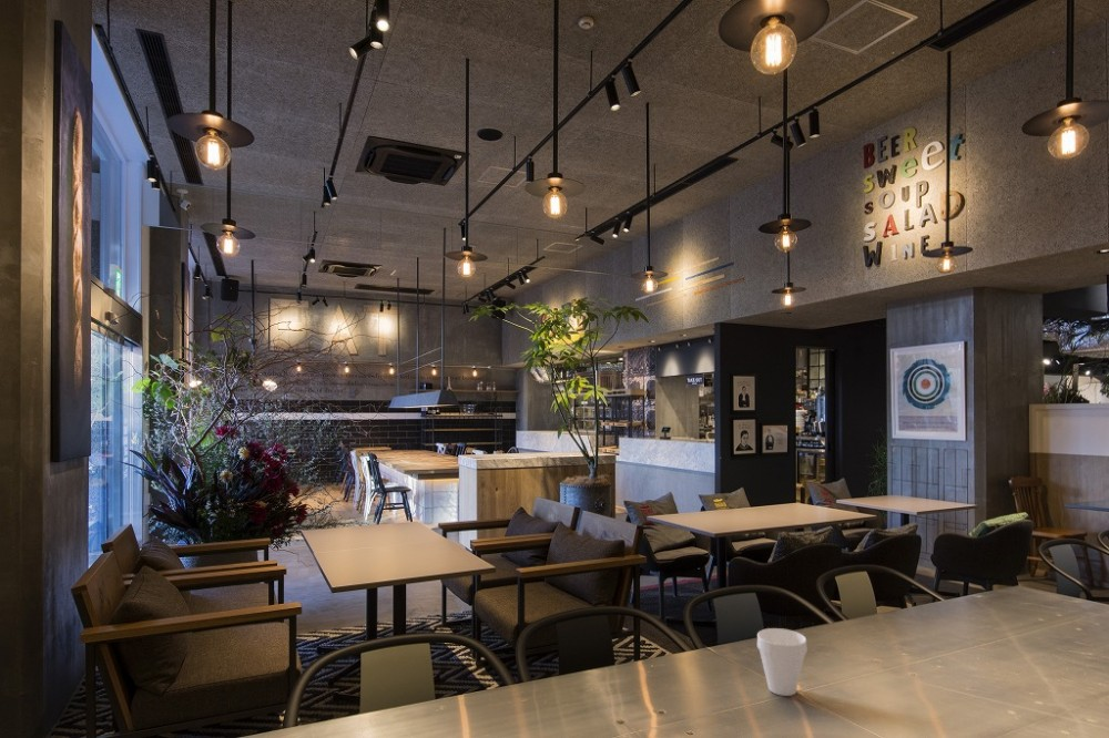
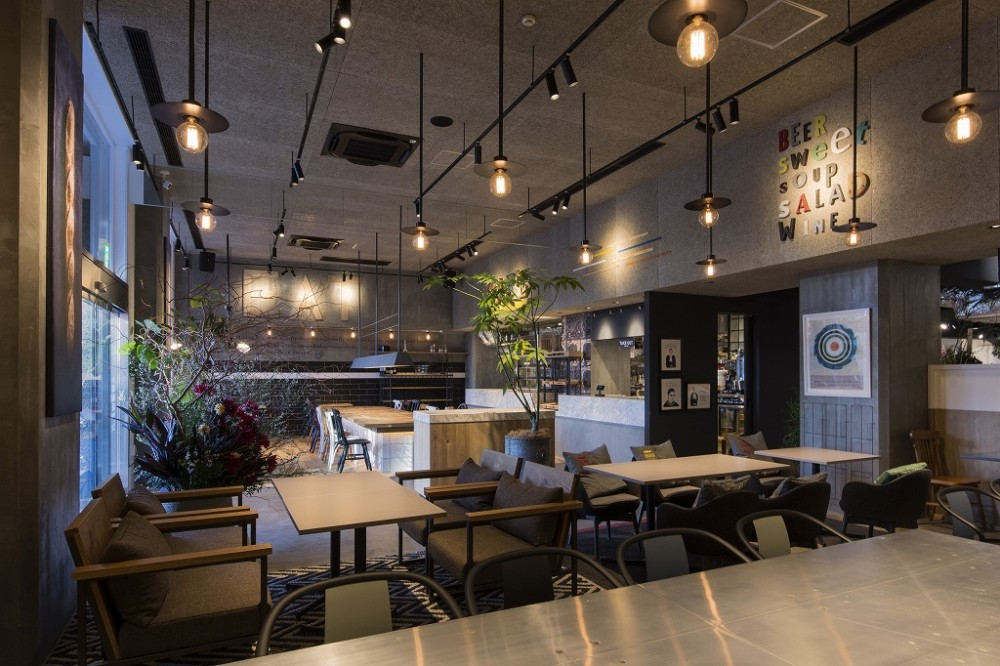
- cup [756,627,808,697]
